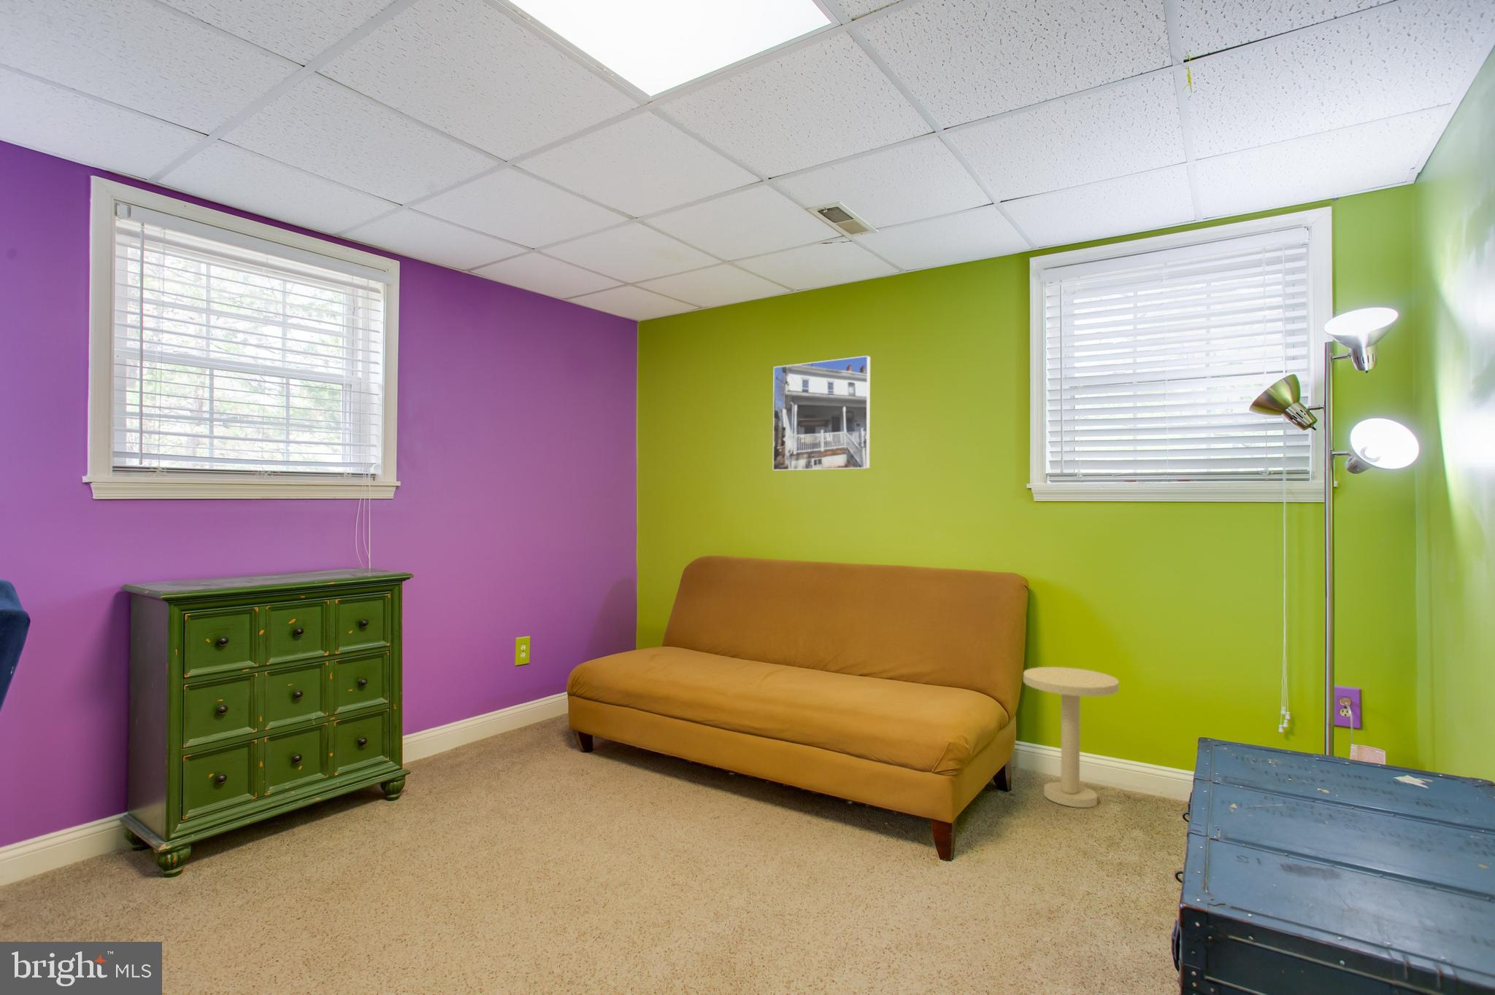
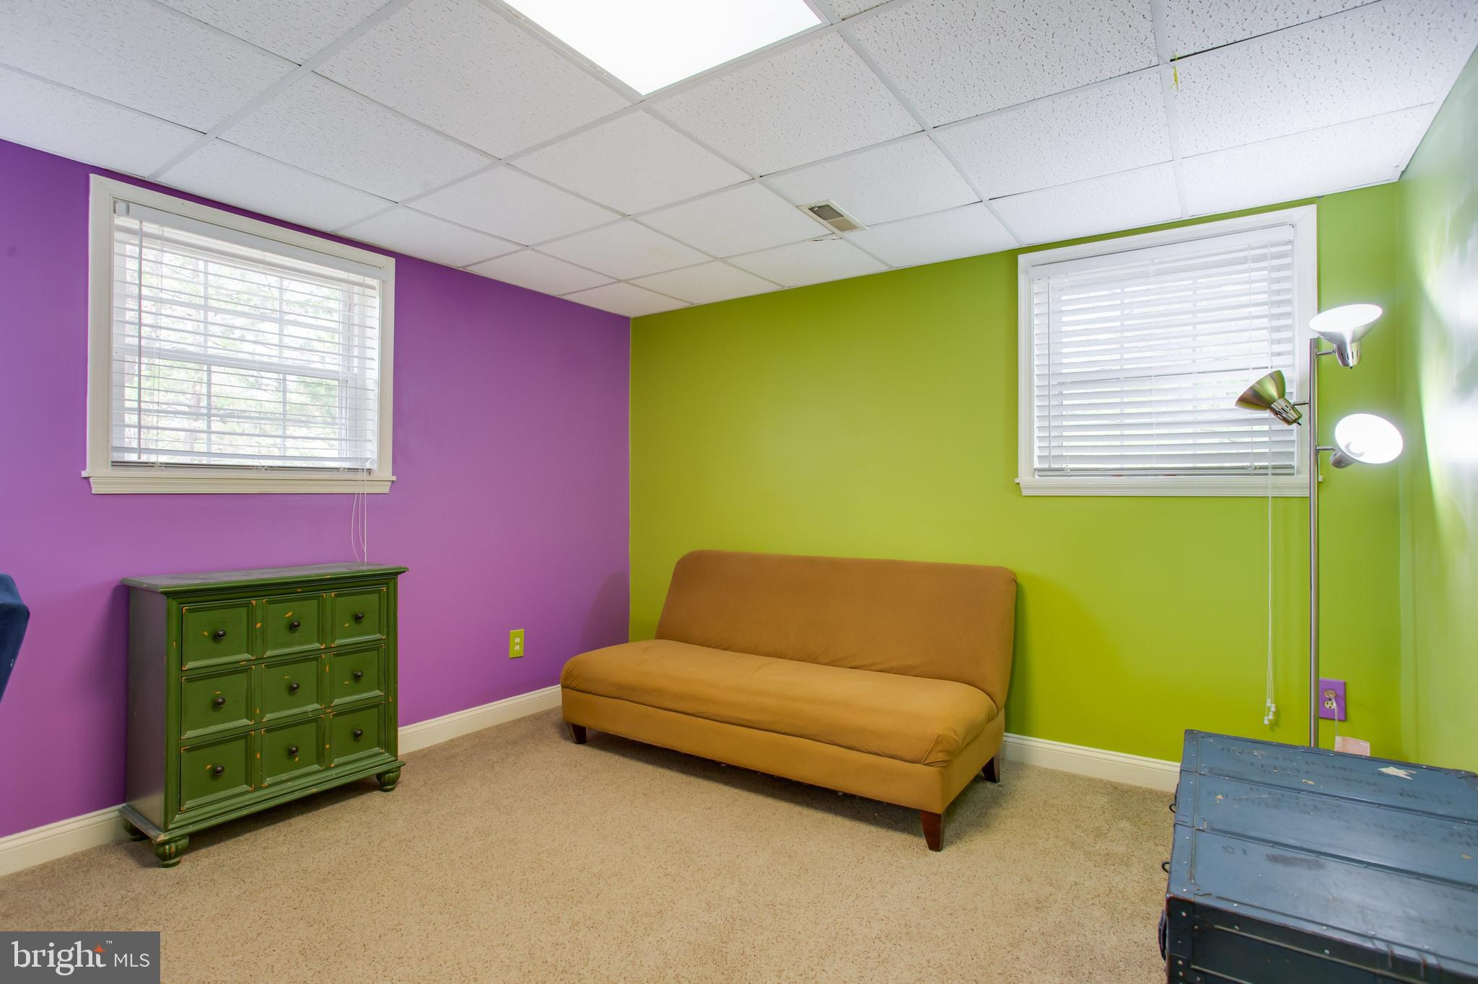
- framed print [773,355,870,472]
- side table [1023,666,1119,808]
